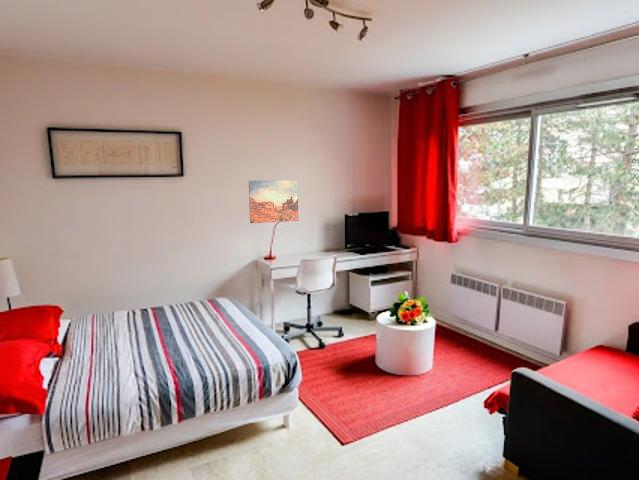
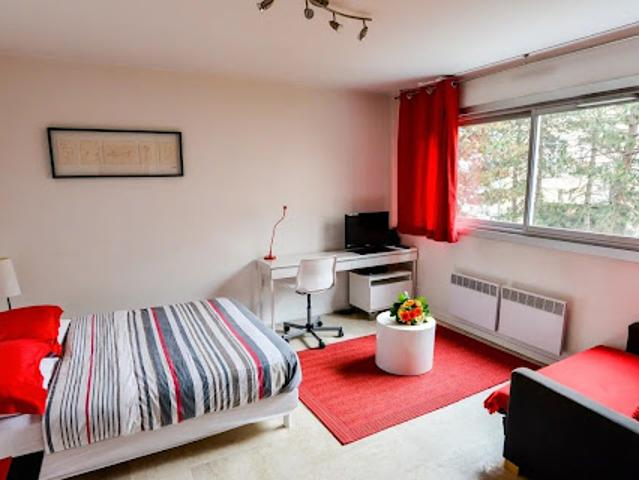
- wall art [248,179,299,224]
